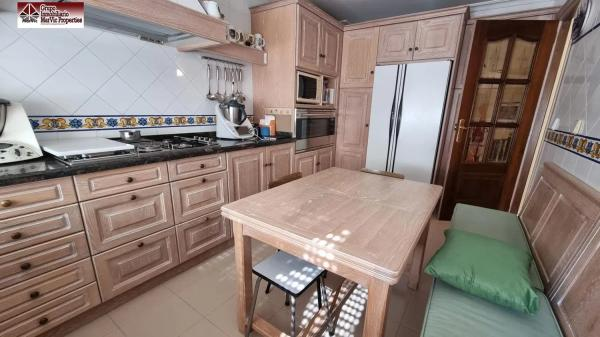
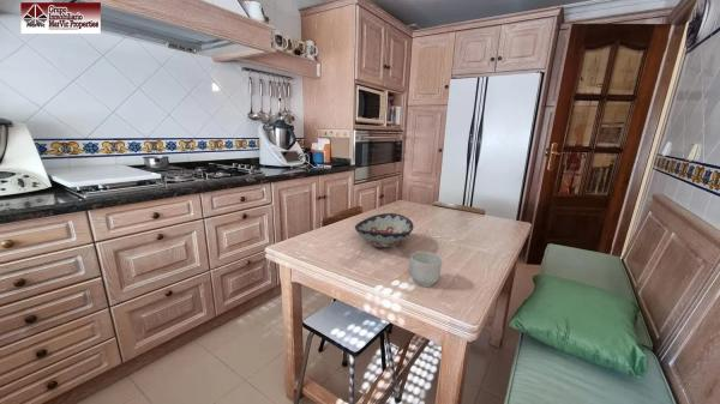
+ decorative bowl [354,212,414,249]
+ mug [409,251,443,288]
